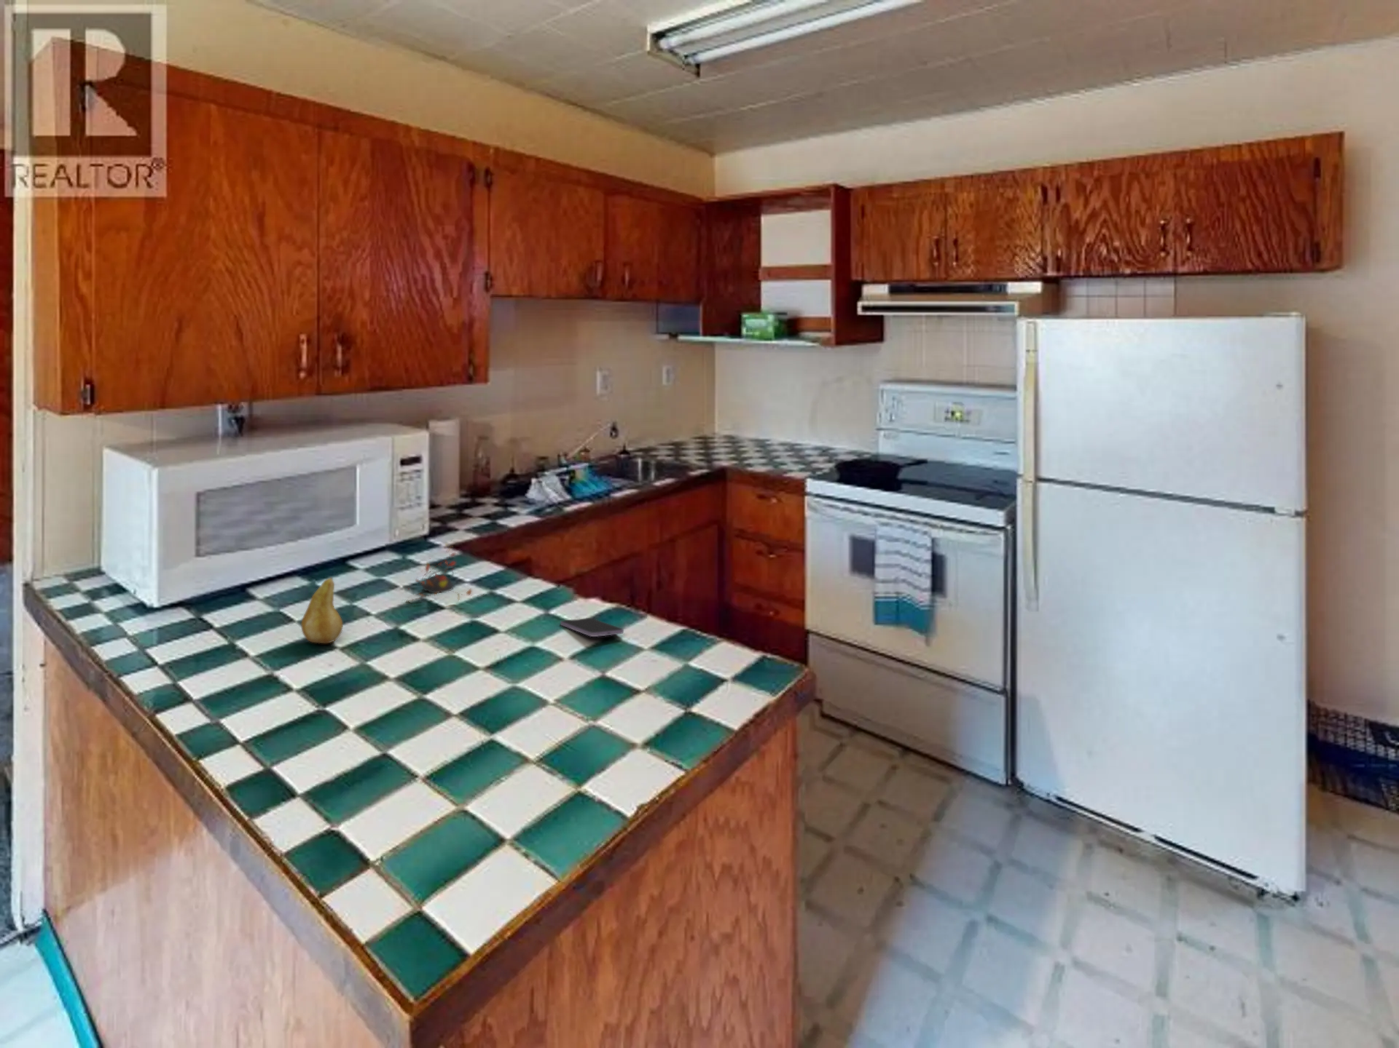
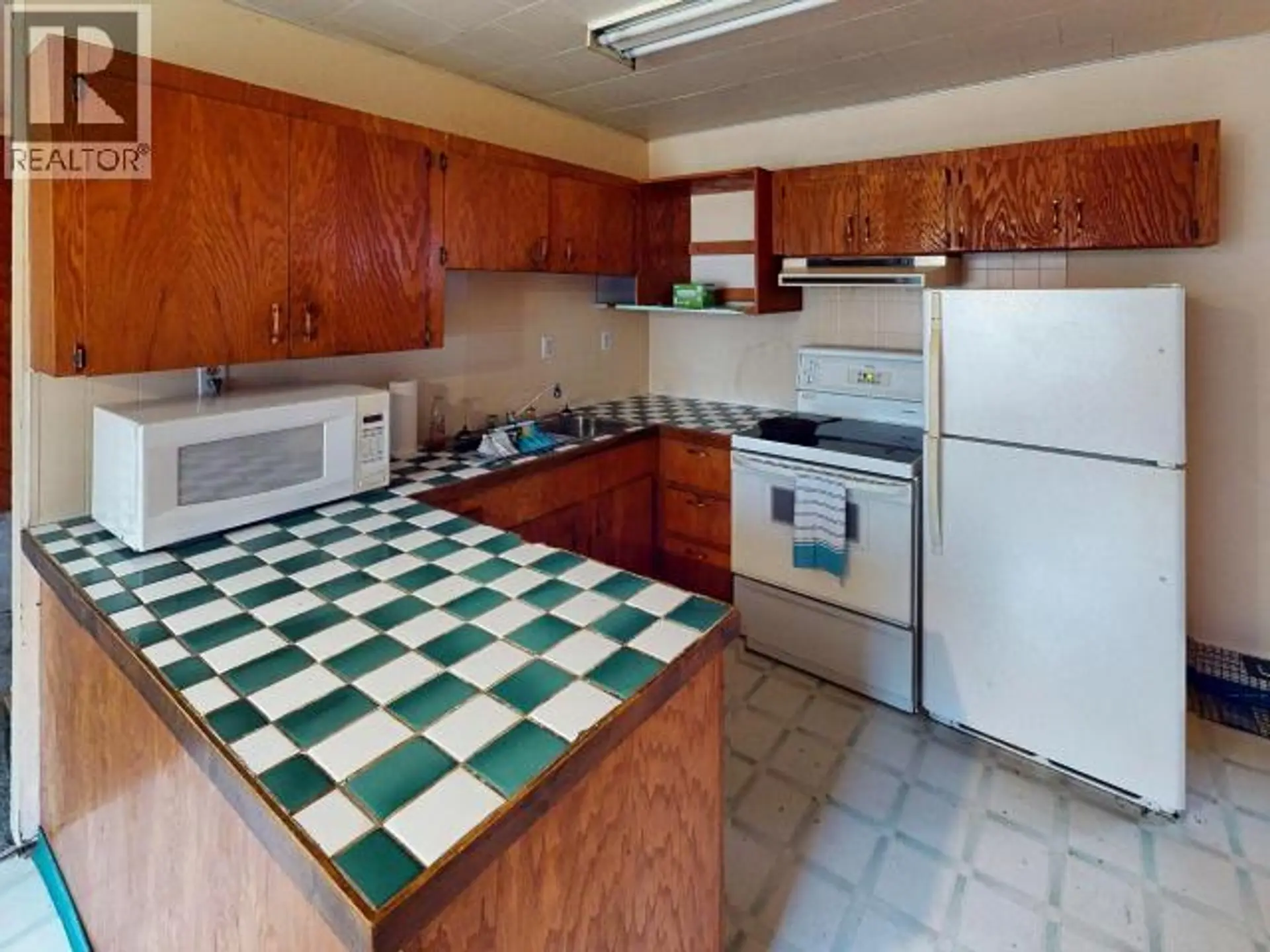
- smartphone [560,618,625,637]
- teapot [402,538,484,602]
- fruit [301,577,344,644]
